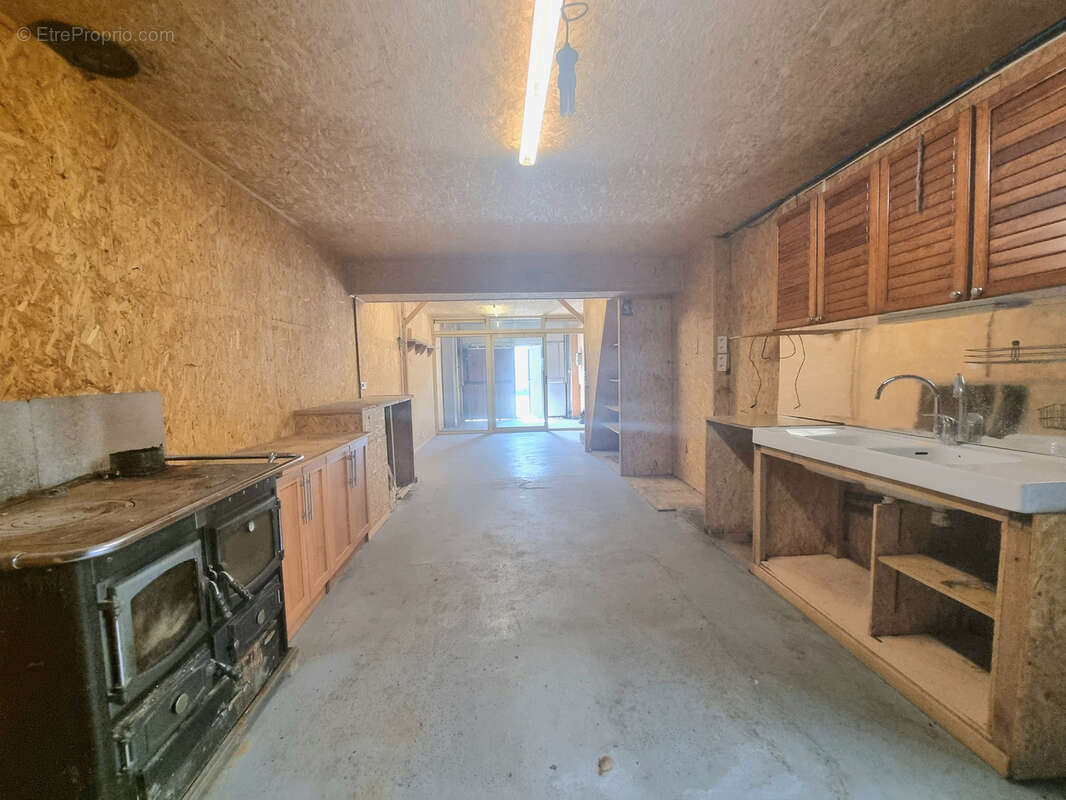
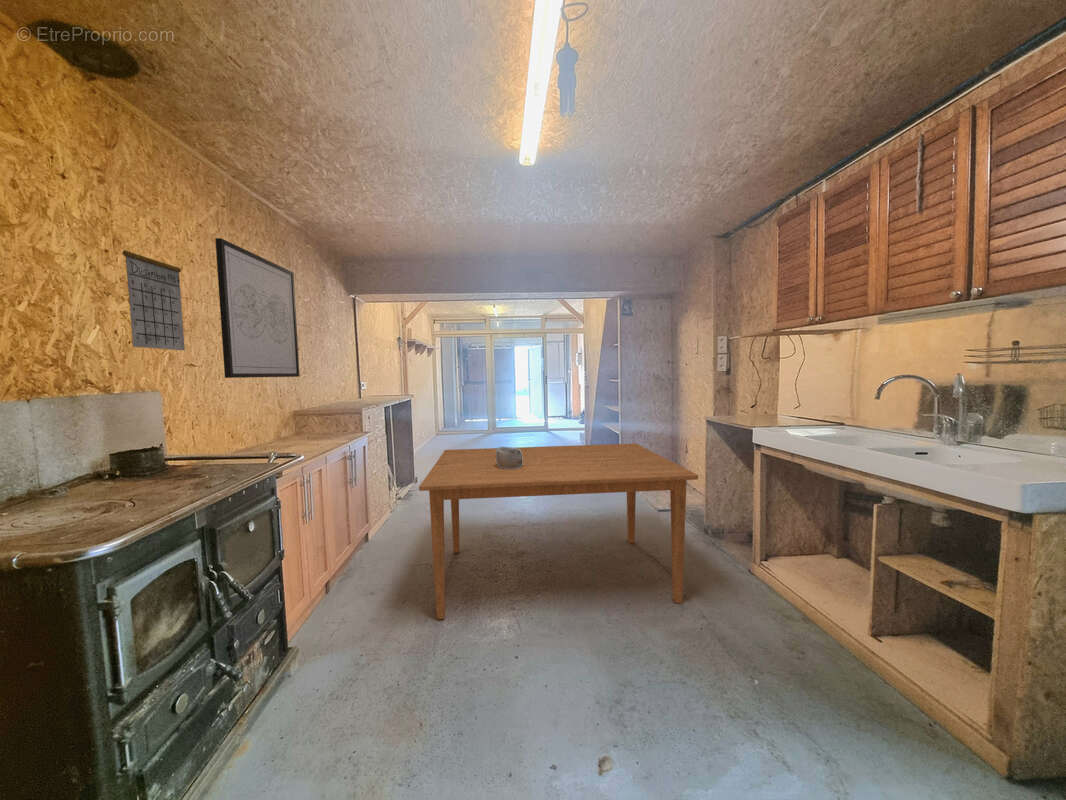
+ wall art [214,237,300,379]
+ decorative bowl [496,446,523,469]
+ calendar [122,237,186,351]
+ dining table [418,443,699,620]
